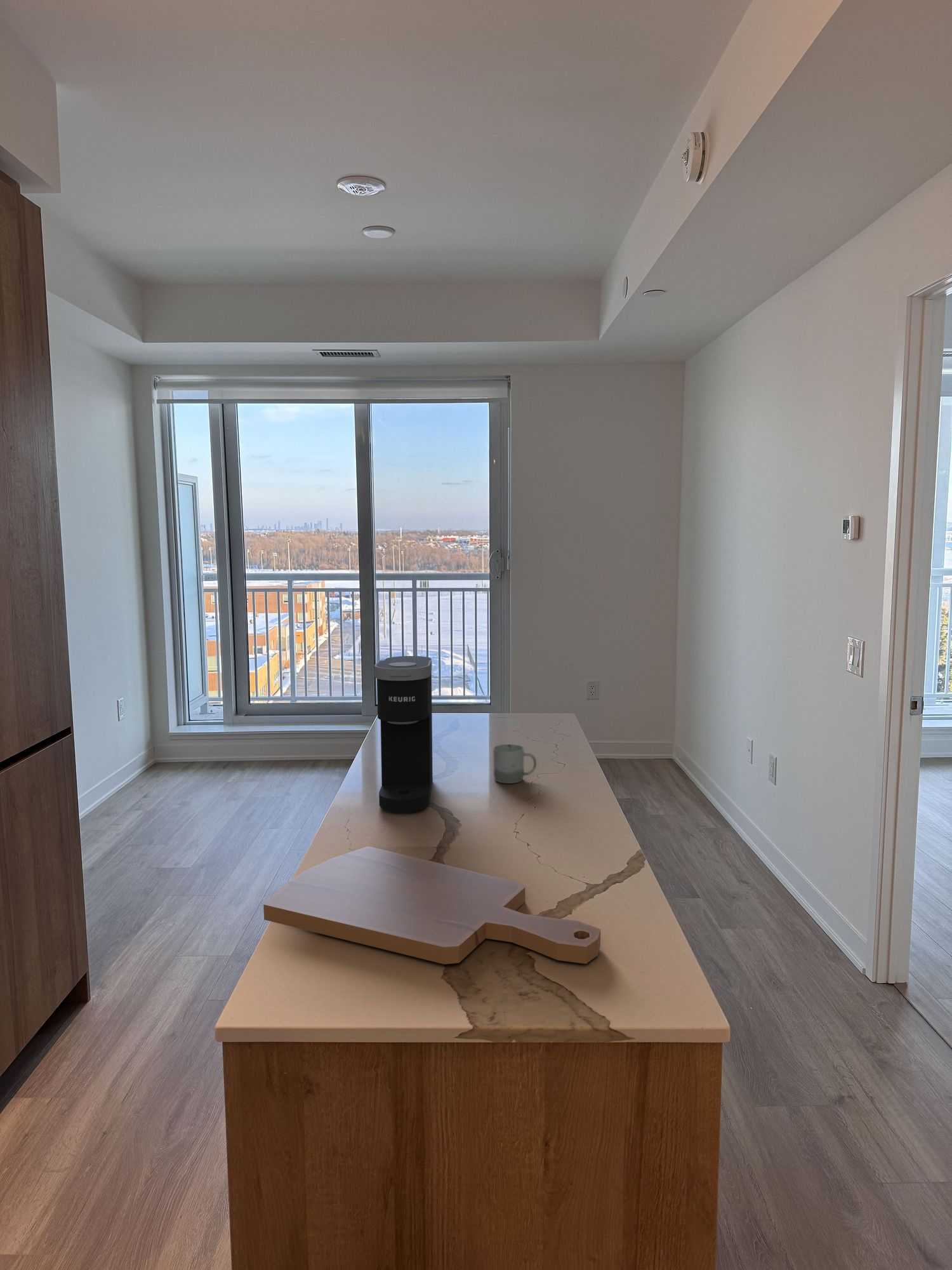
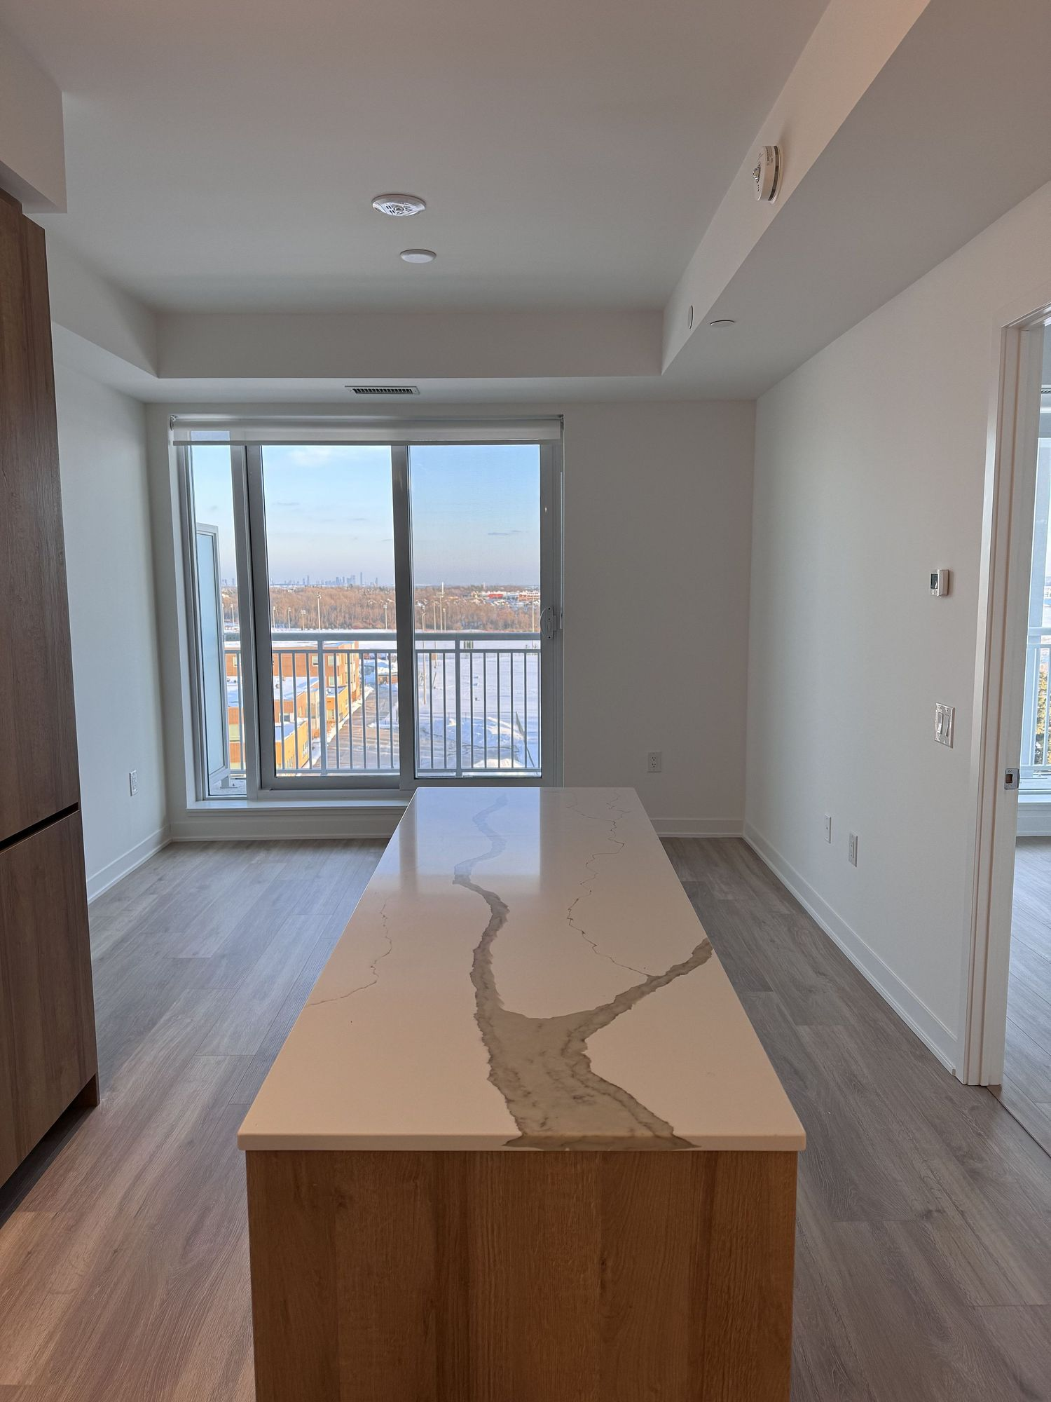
- cup [493,744,537,784]
- coffee maker [374,655,433,813]
- cutting board [263,846,601,965]
